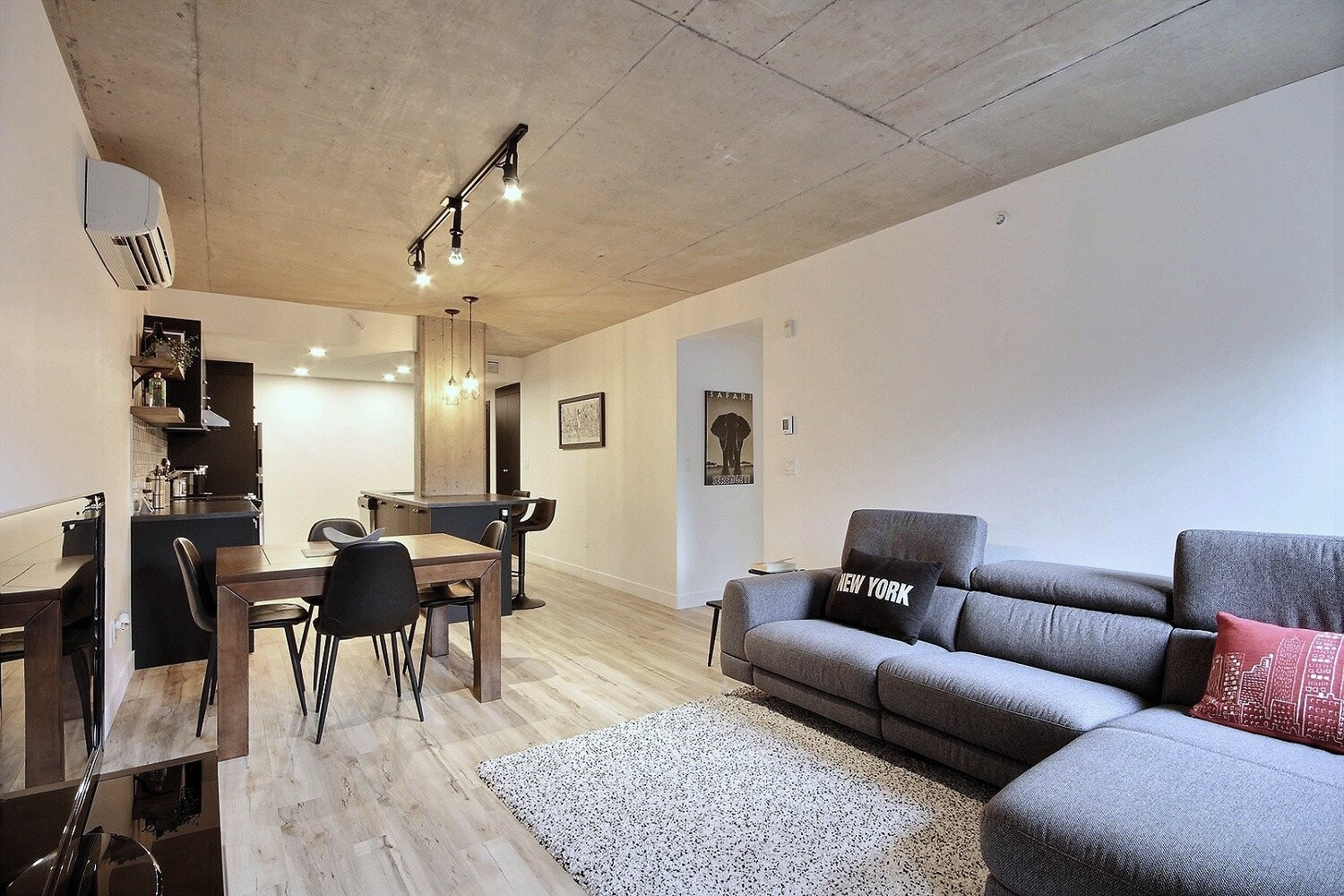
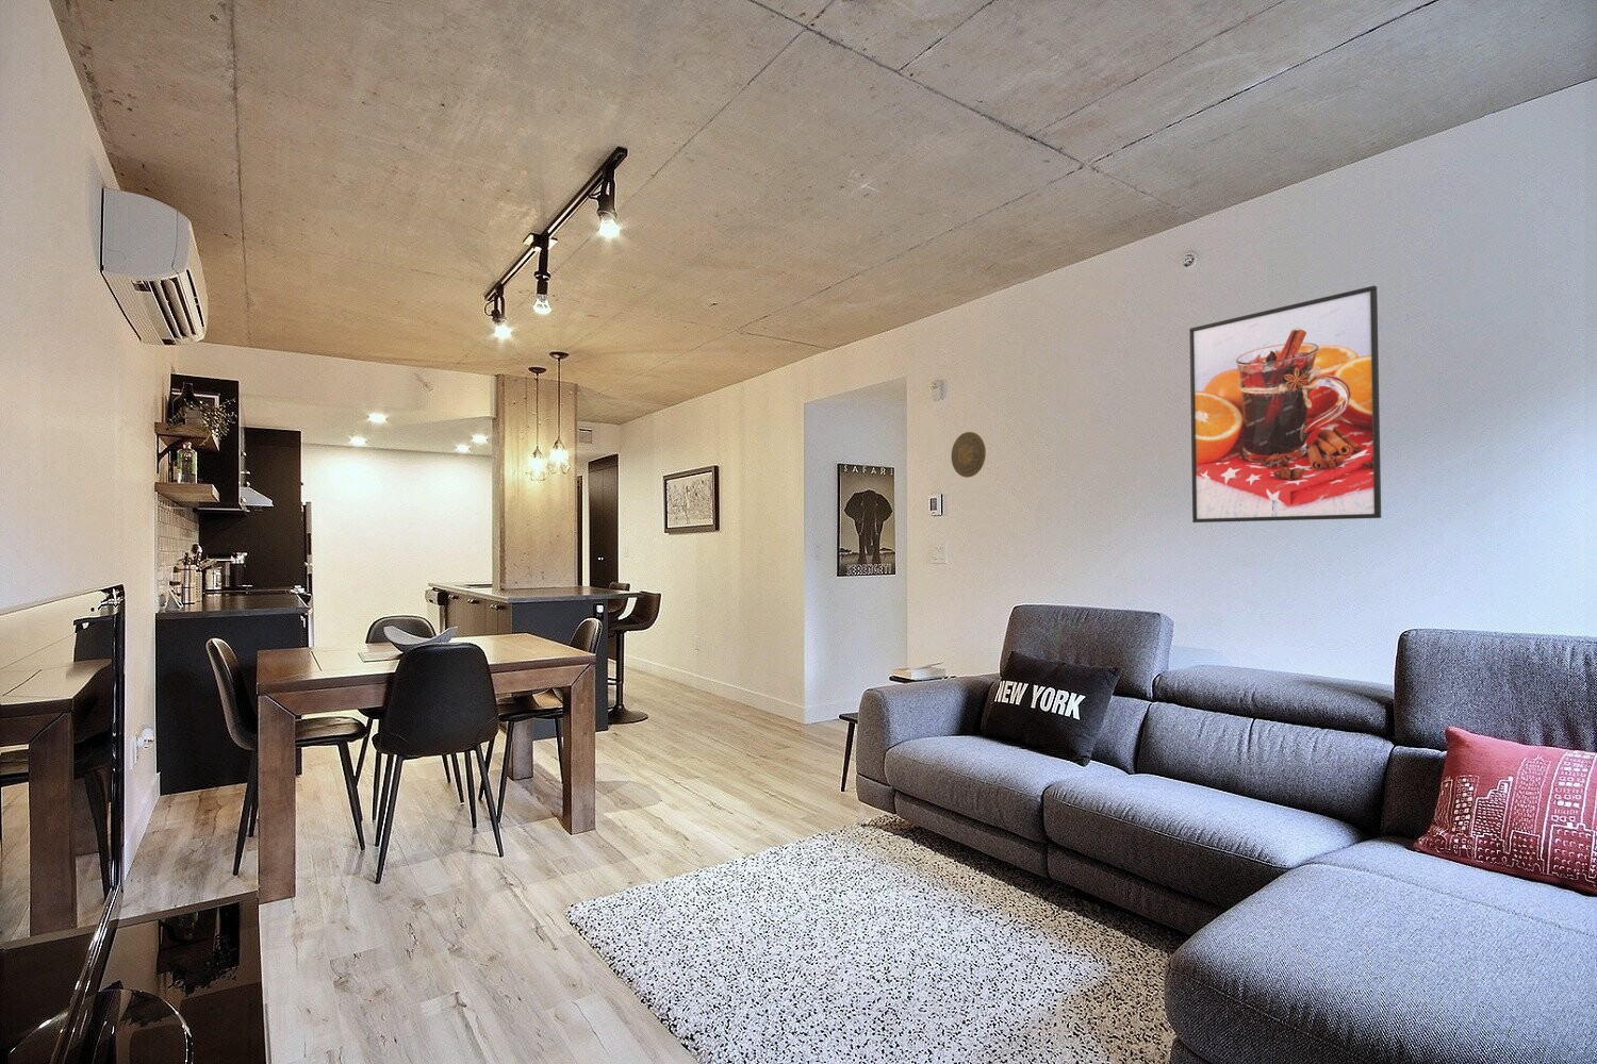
+ decorative plate [949,431,987,479]
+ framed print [1188,285,1382,524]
